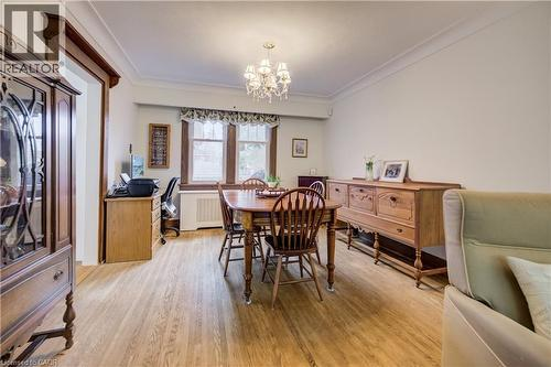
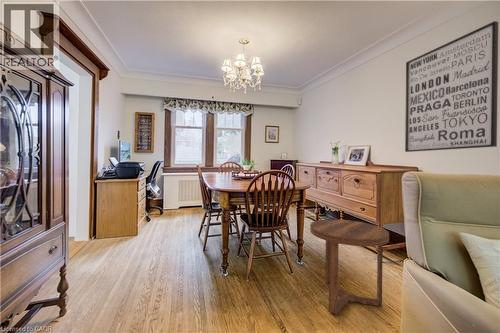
+ side table [309,218,390,316]
+ wall art [404,20,499,153]
